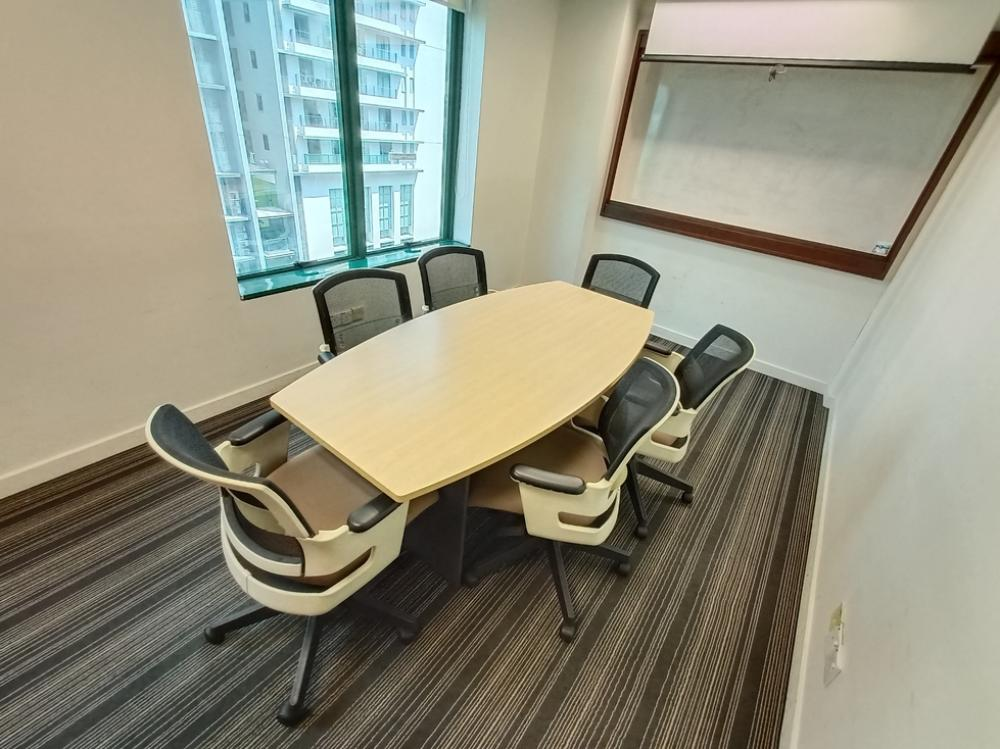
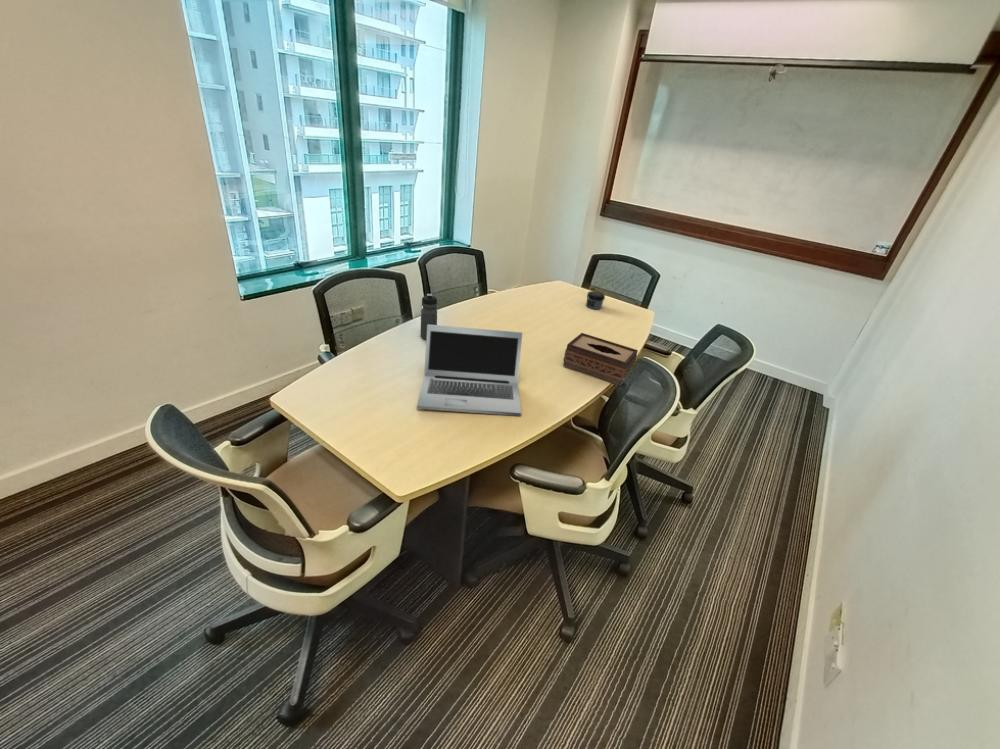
+ water bottle [420,293,438,341]
+ jar [585,290,606,310]
+ laptop [416,324,523,417]
+ tissue box [562,332,639,387]
